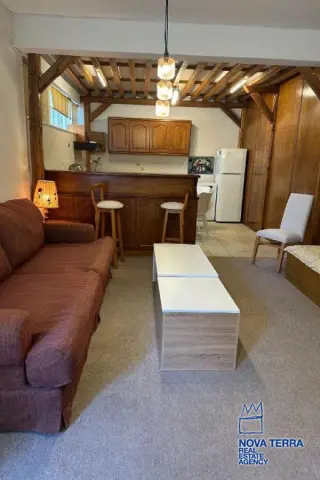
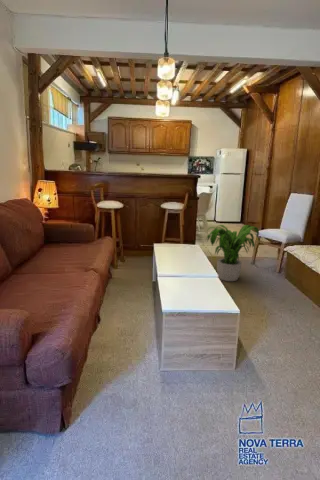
+ potted plant [203,224,262,282]
